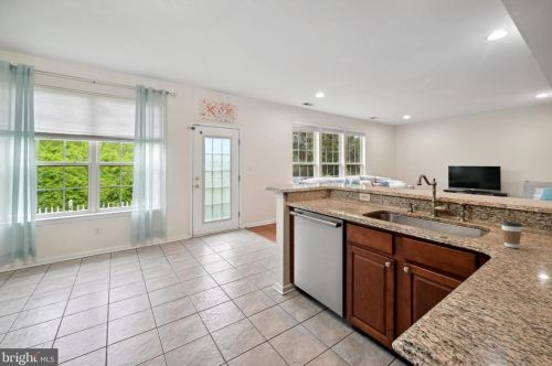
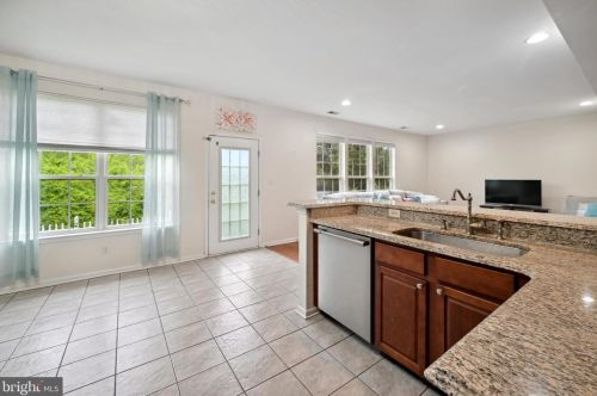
- coffee cup [500,220,523,249]
